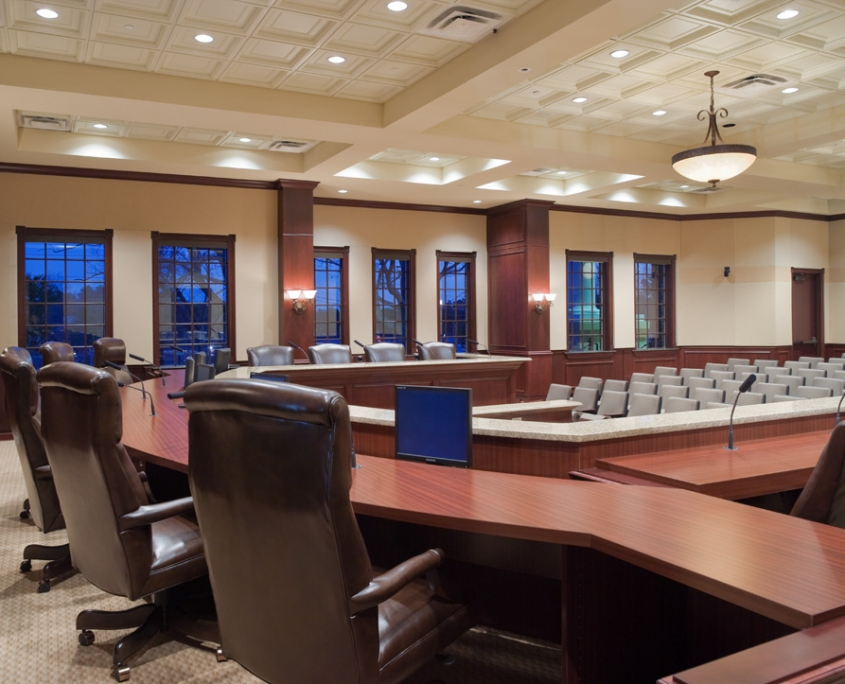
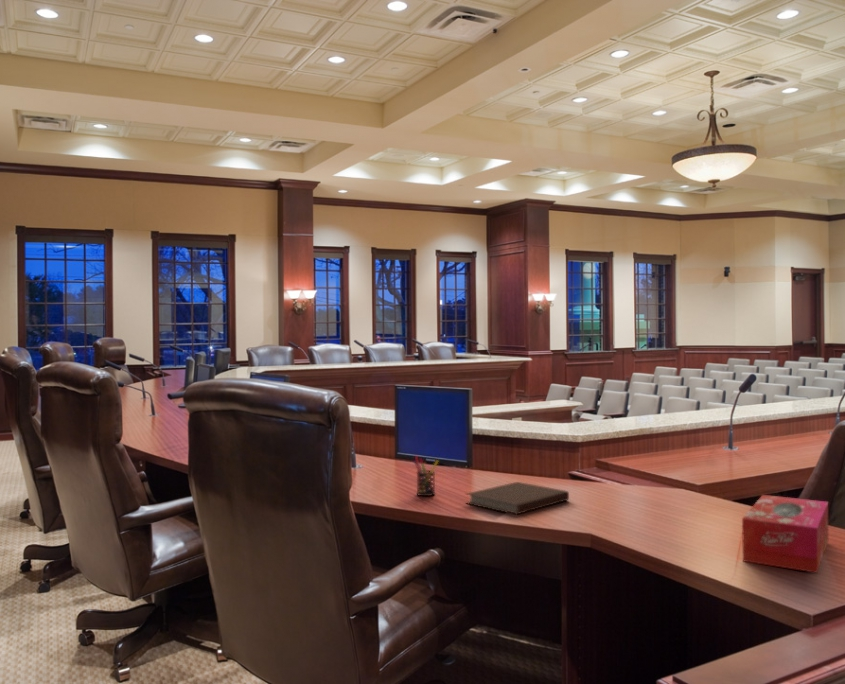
+ pen holder [413,454,439,497]
+ tissue box [741,494,829,574]
+ notebook [465,481,570,516]
